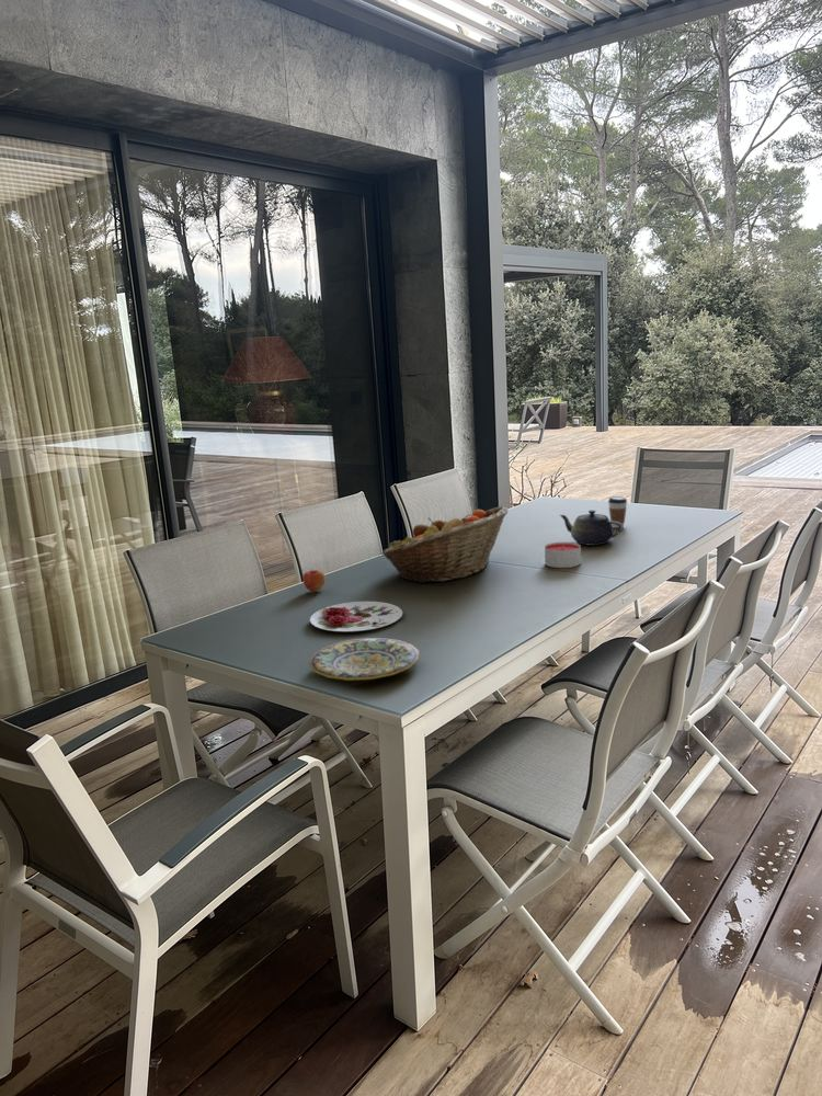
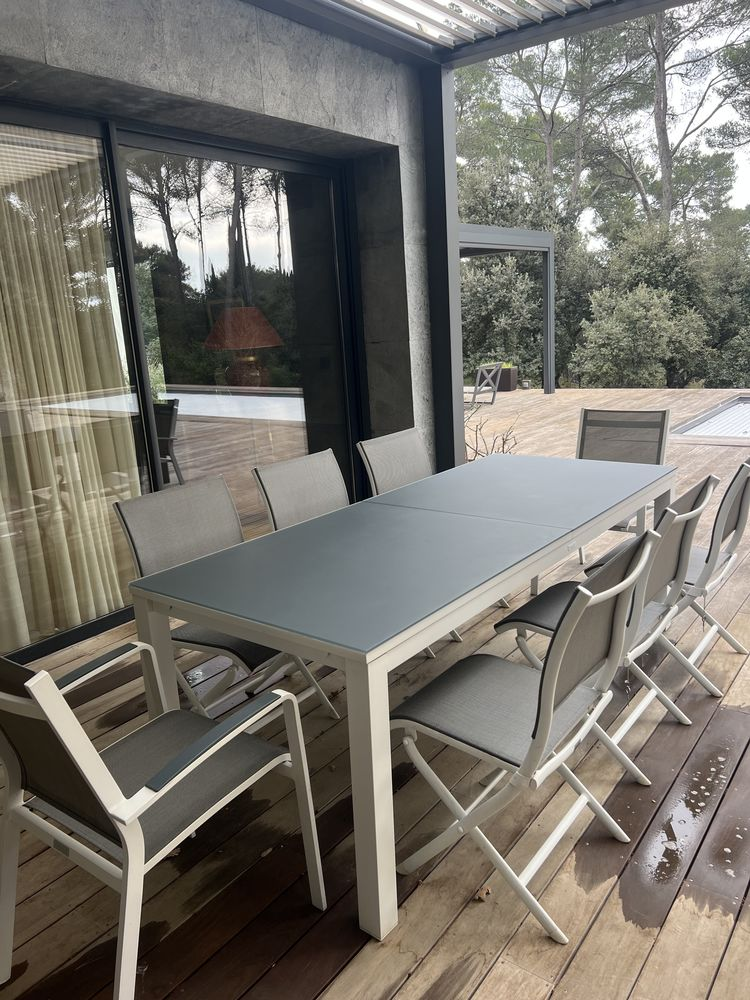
- apple [301,568,327,593]
- teapot [559,510,624,547]
- coffee cup [607,495,628,529]
- candle [544,541,582,569]
- plate [309,601,403,632]
- plate [308,637,420,682]
- fruit basket [381,505,510,584]
